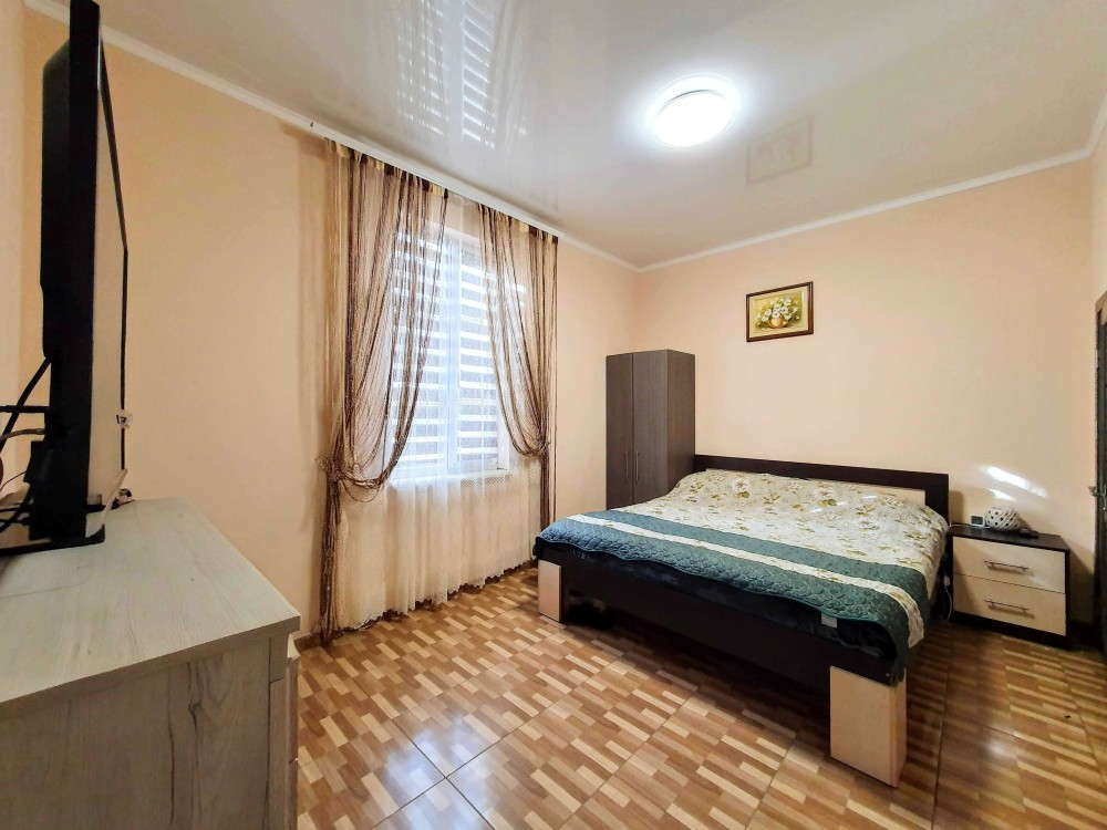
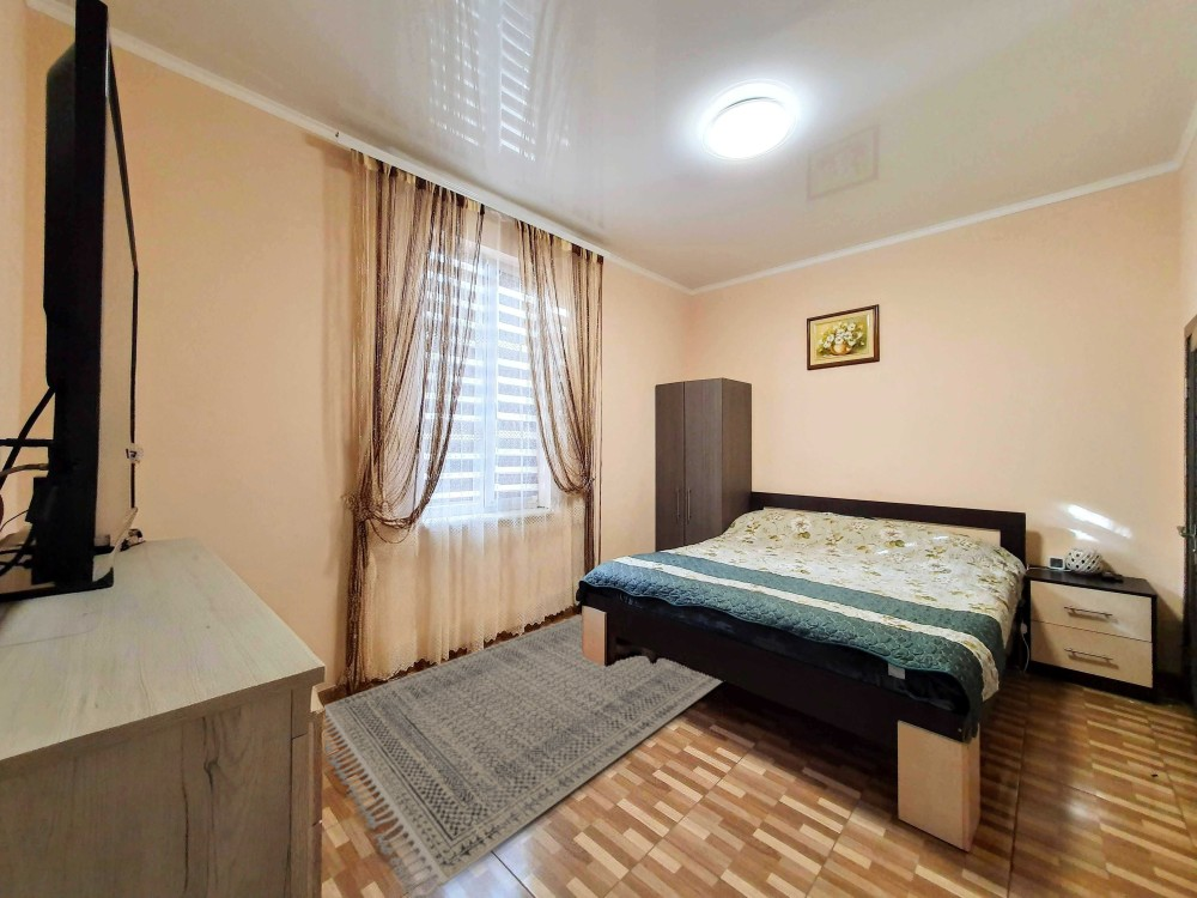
+ rug [323,613,724,898]
